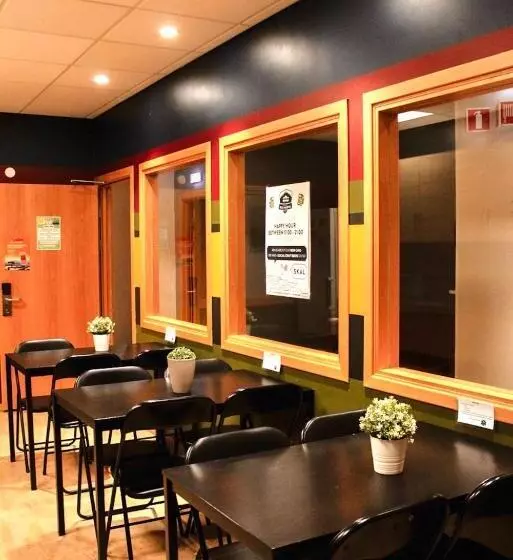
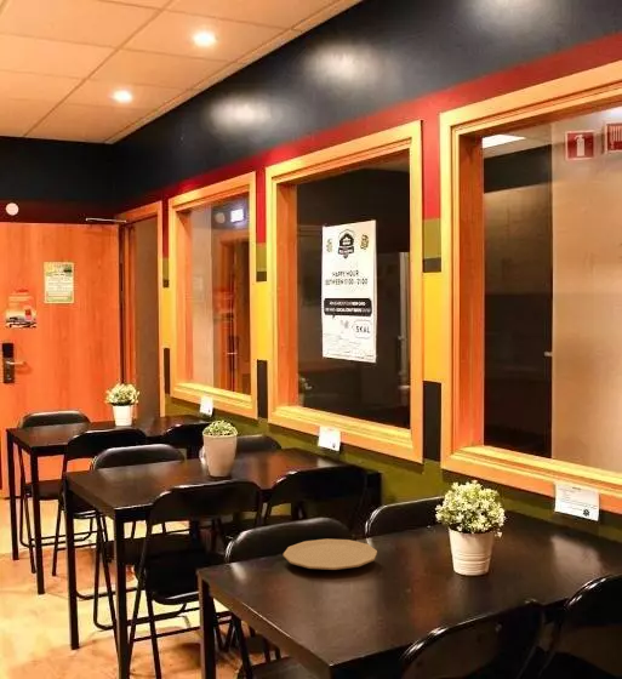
+ plate [283,538,378,571]
